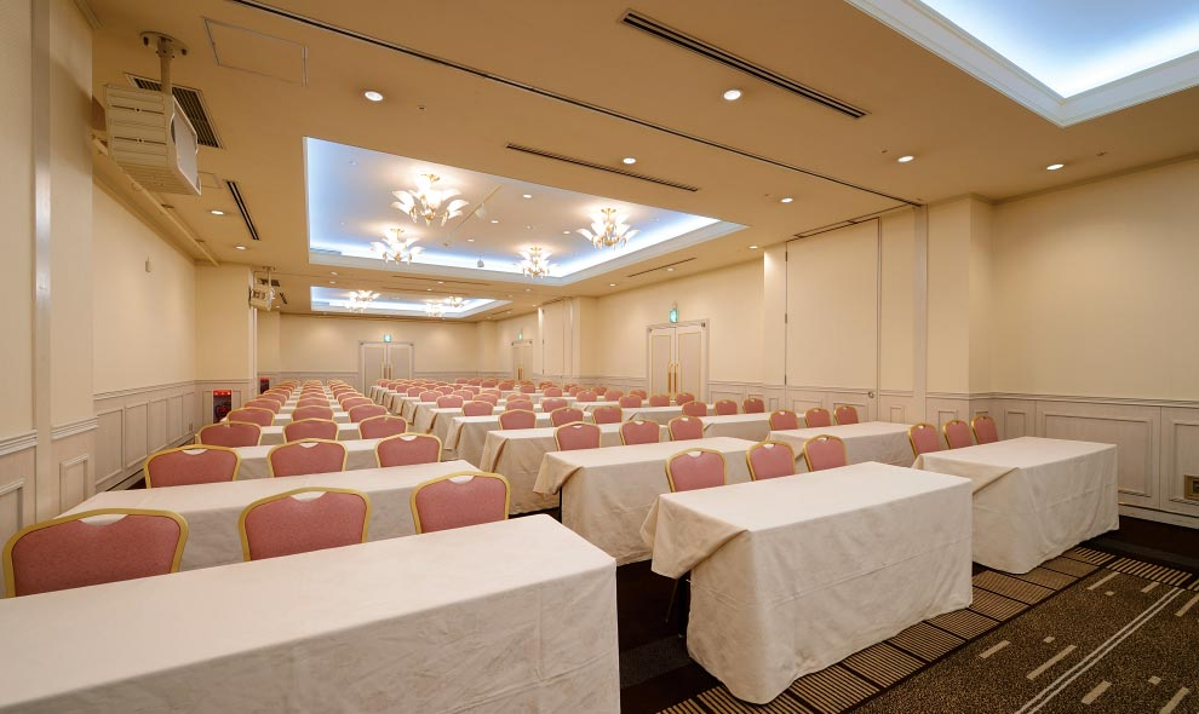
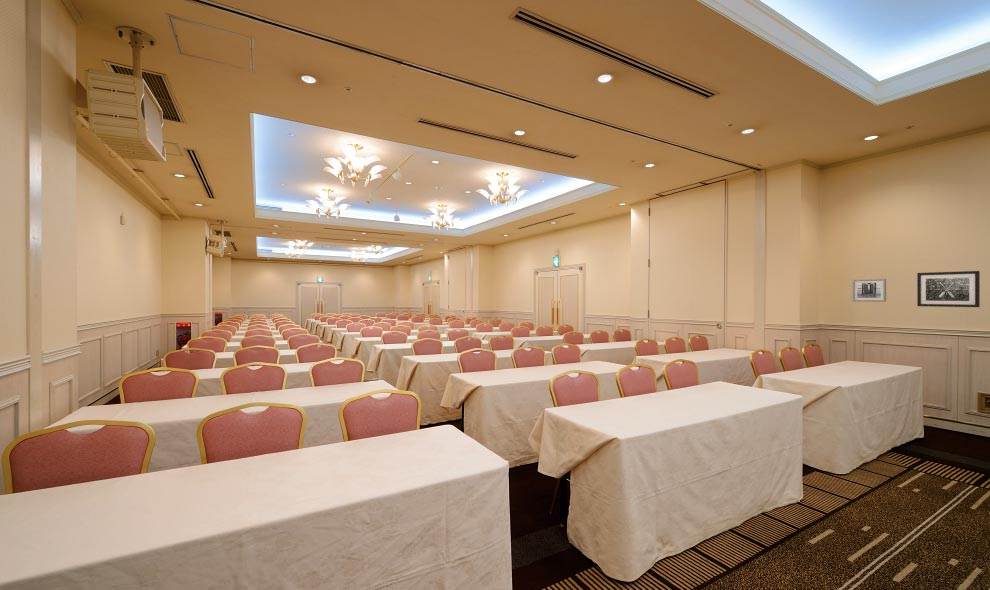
+ wall art [916,270,981,308]
+ wall art [851,278,887,303]
